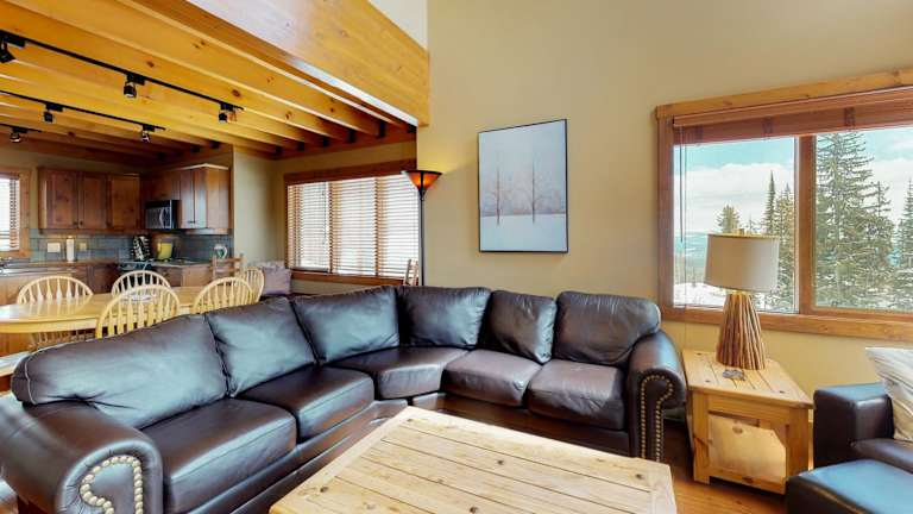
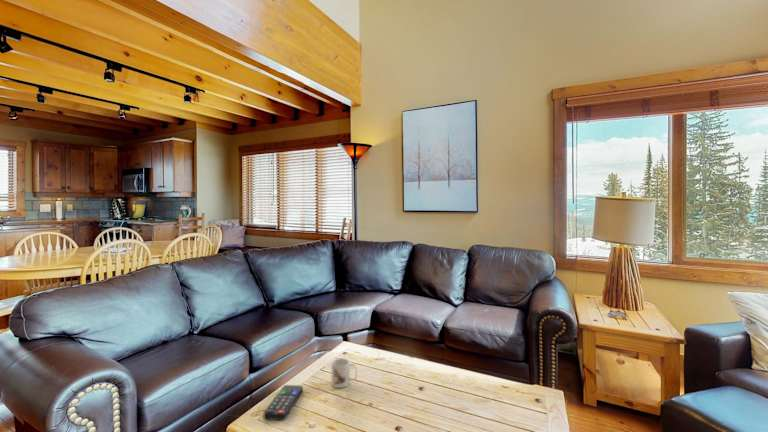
+ mug [330,357,358,389]
+ remote control [263,384,304,421]
